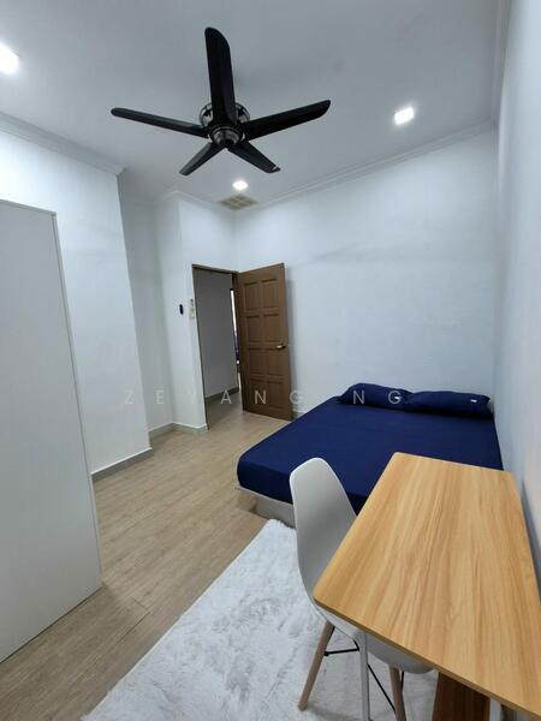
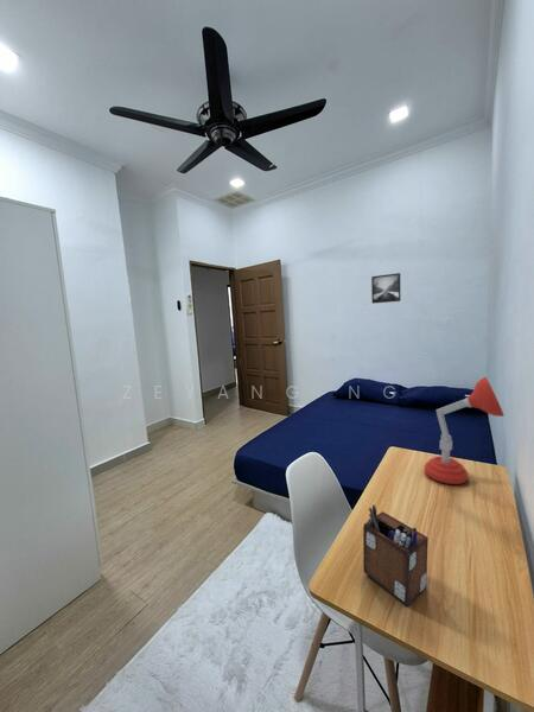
+ desk organizer [362,504,430,608]
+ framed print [370,272,401,305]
+ desk lamp [424,376,506,485]
